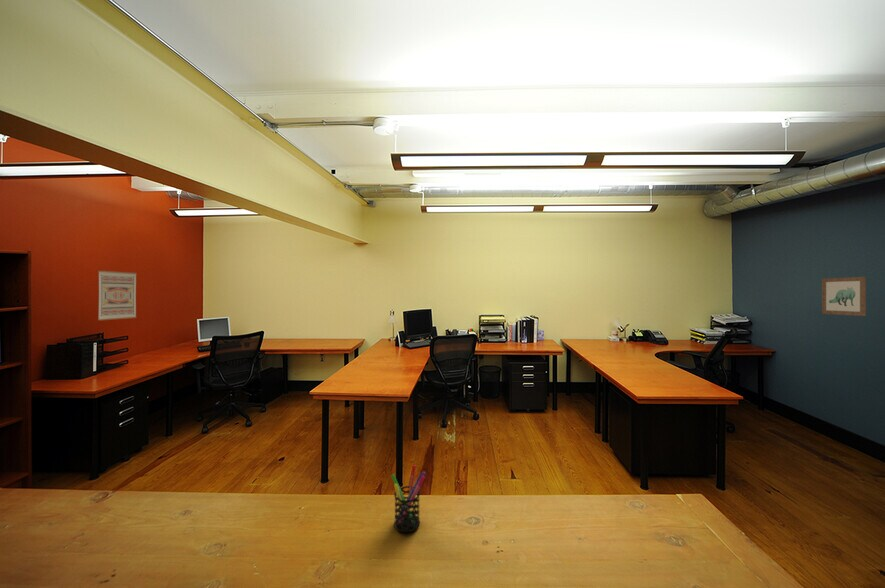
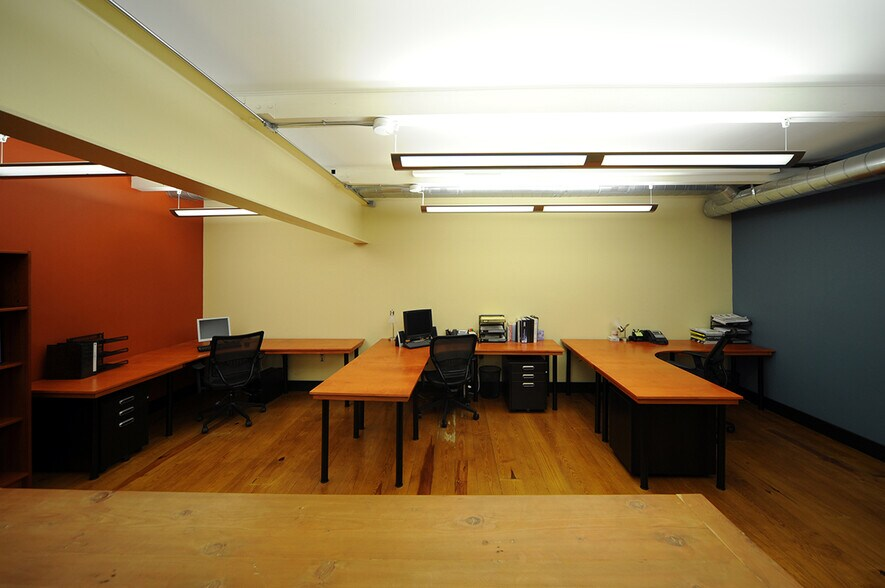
- wall art [821,276,867,317]
- wall art [97,270,138,321]
- pen holder [390,464,426,533]
